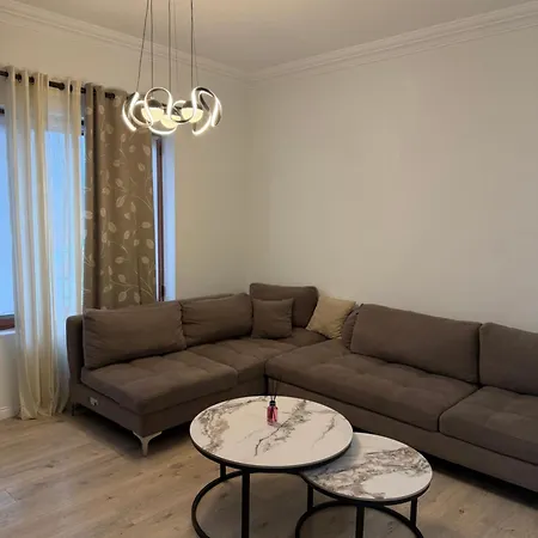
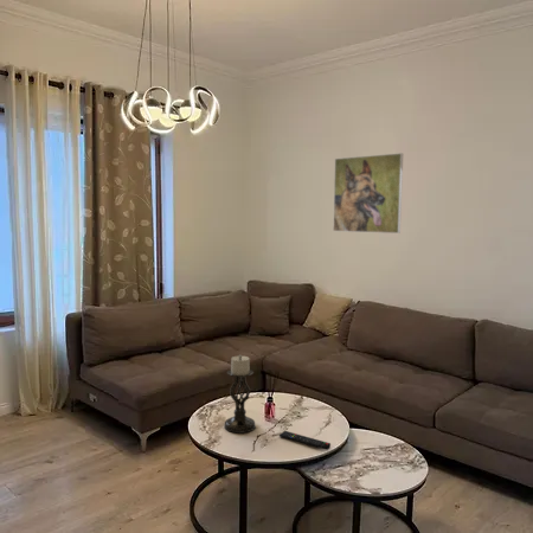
+ remote control [278,430,332,451]
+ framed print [332,152,404,235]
+ candle holder [223,354,257,435]
